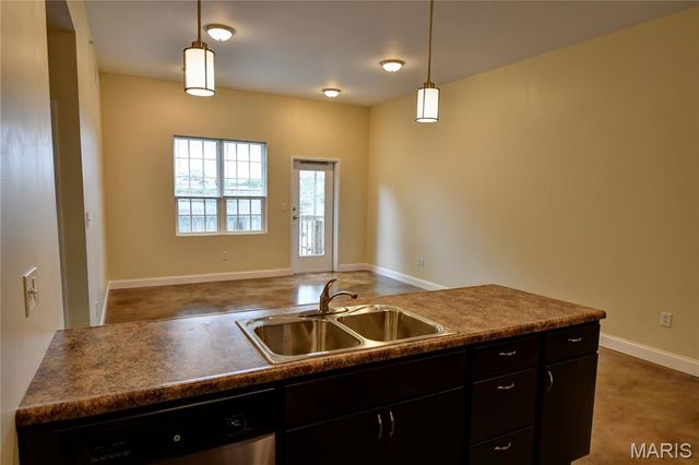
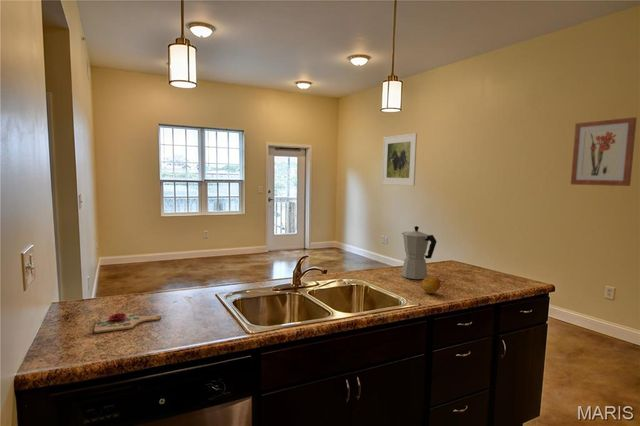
+ cutting board [93,312,162,334]
+ wall art [570,116,638,187]
+ moka pot [400,225,437,280]
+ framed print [381,132,418,187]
+ fruit [421,275,441,294]
